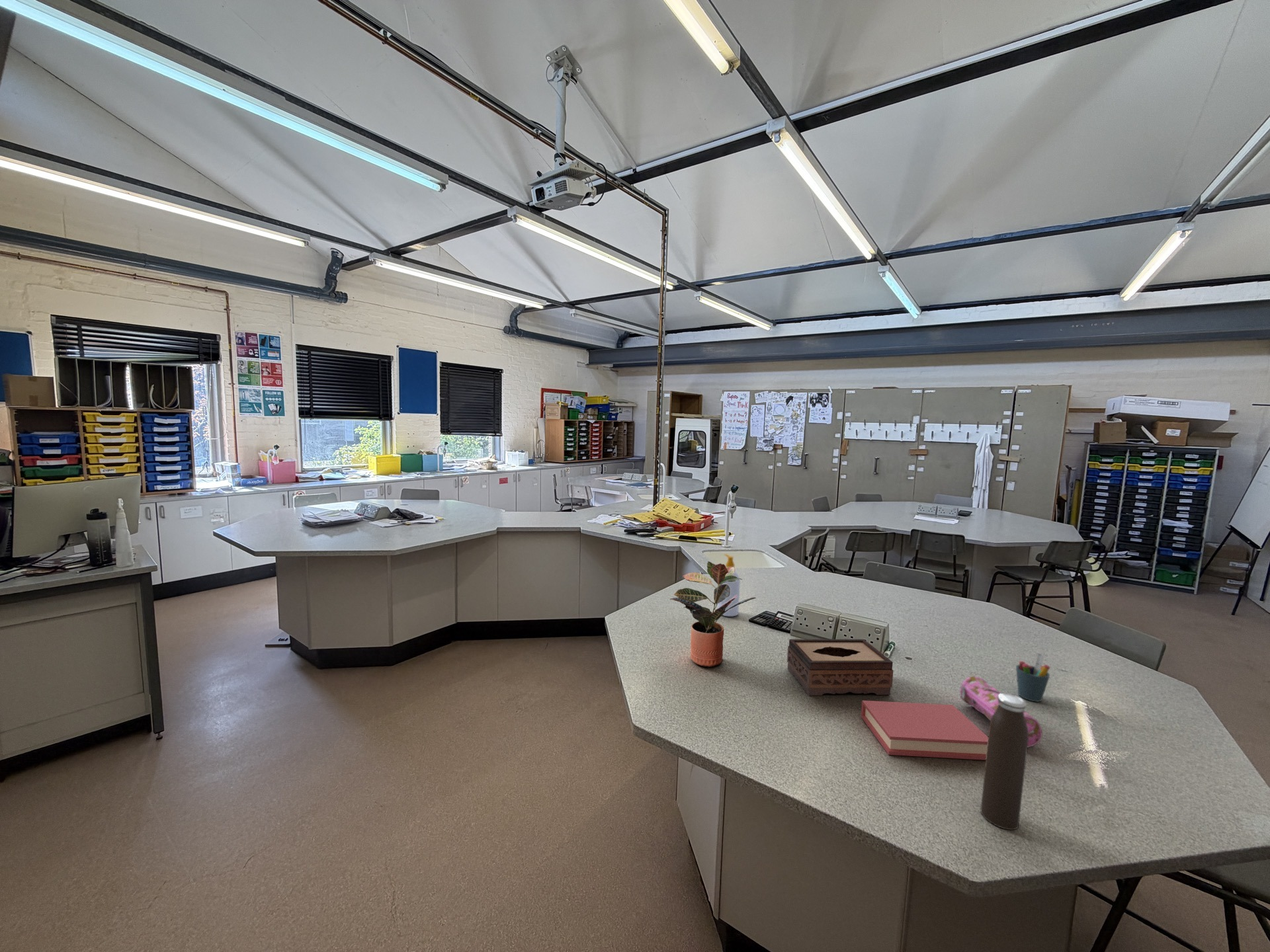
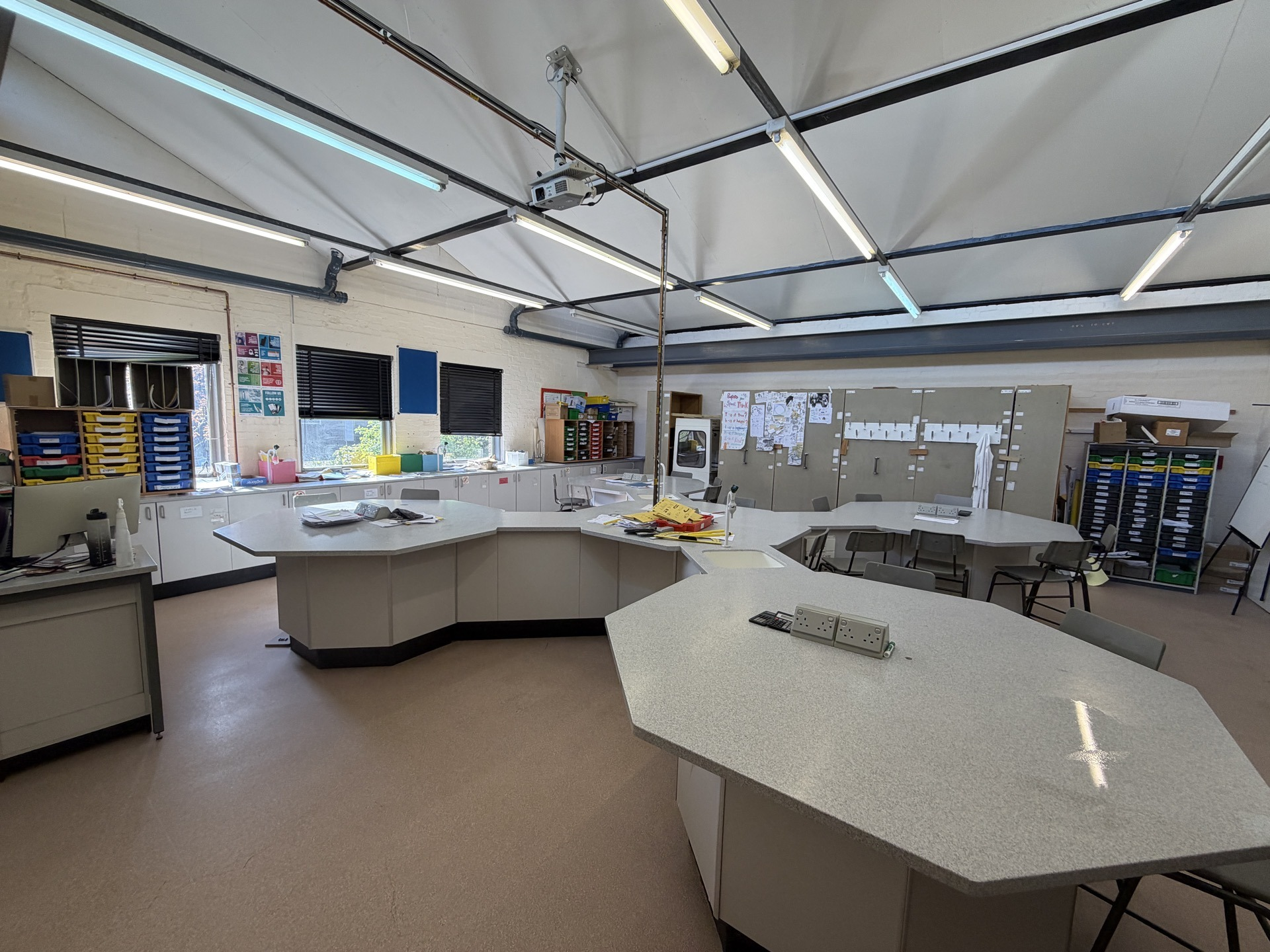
- book [861,699,988,761]
- water bottle [980,693,1029,830]
- soap bottle [717,553,741,617]
- pencil case [960,676,1042,748]
- tissue box [786,639,894,696]
- potted plant [669,561,757,668]
- pen holder [1015,653,1050,703]
